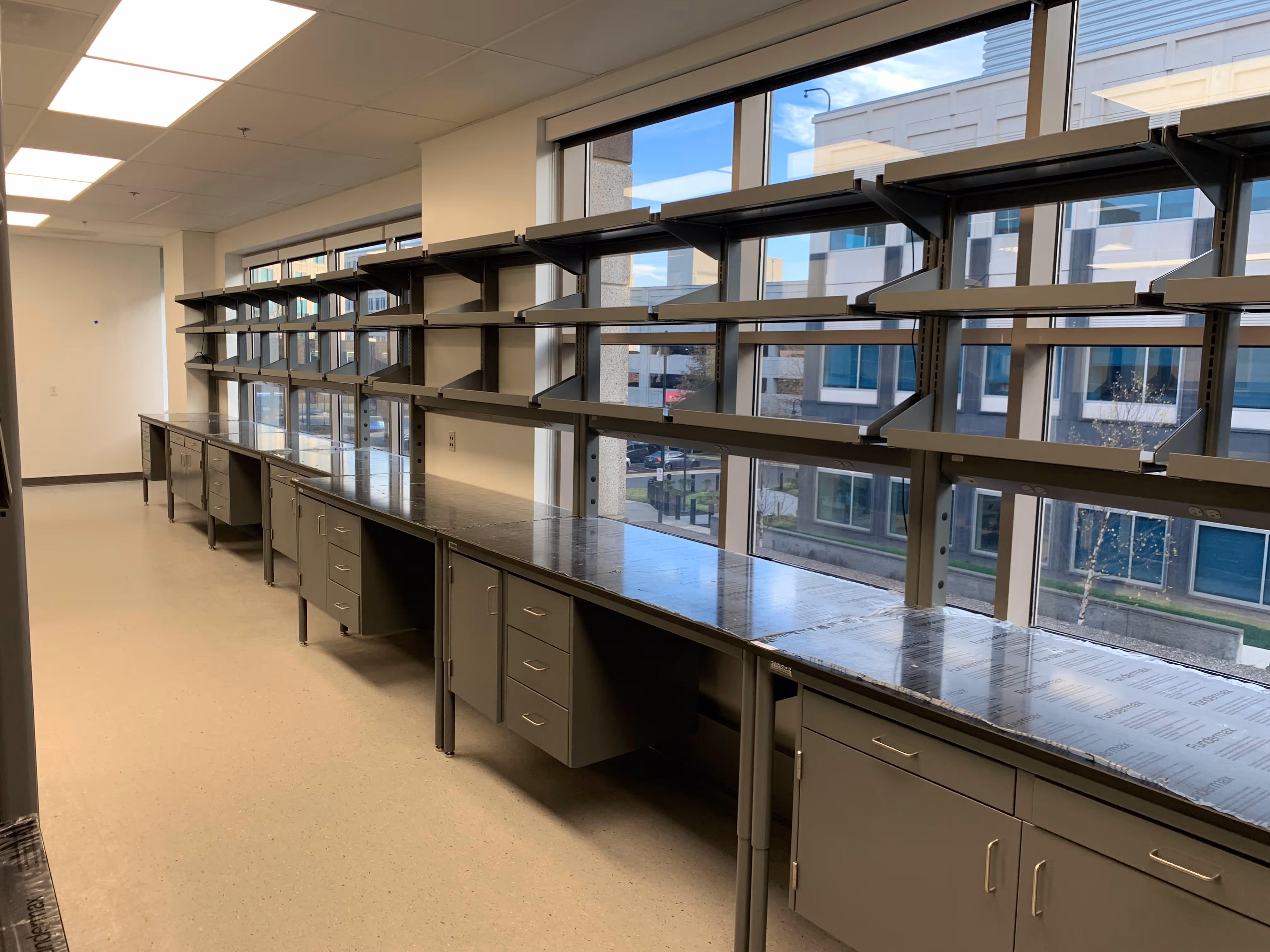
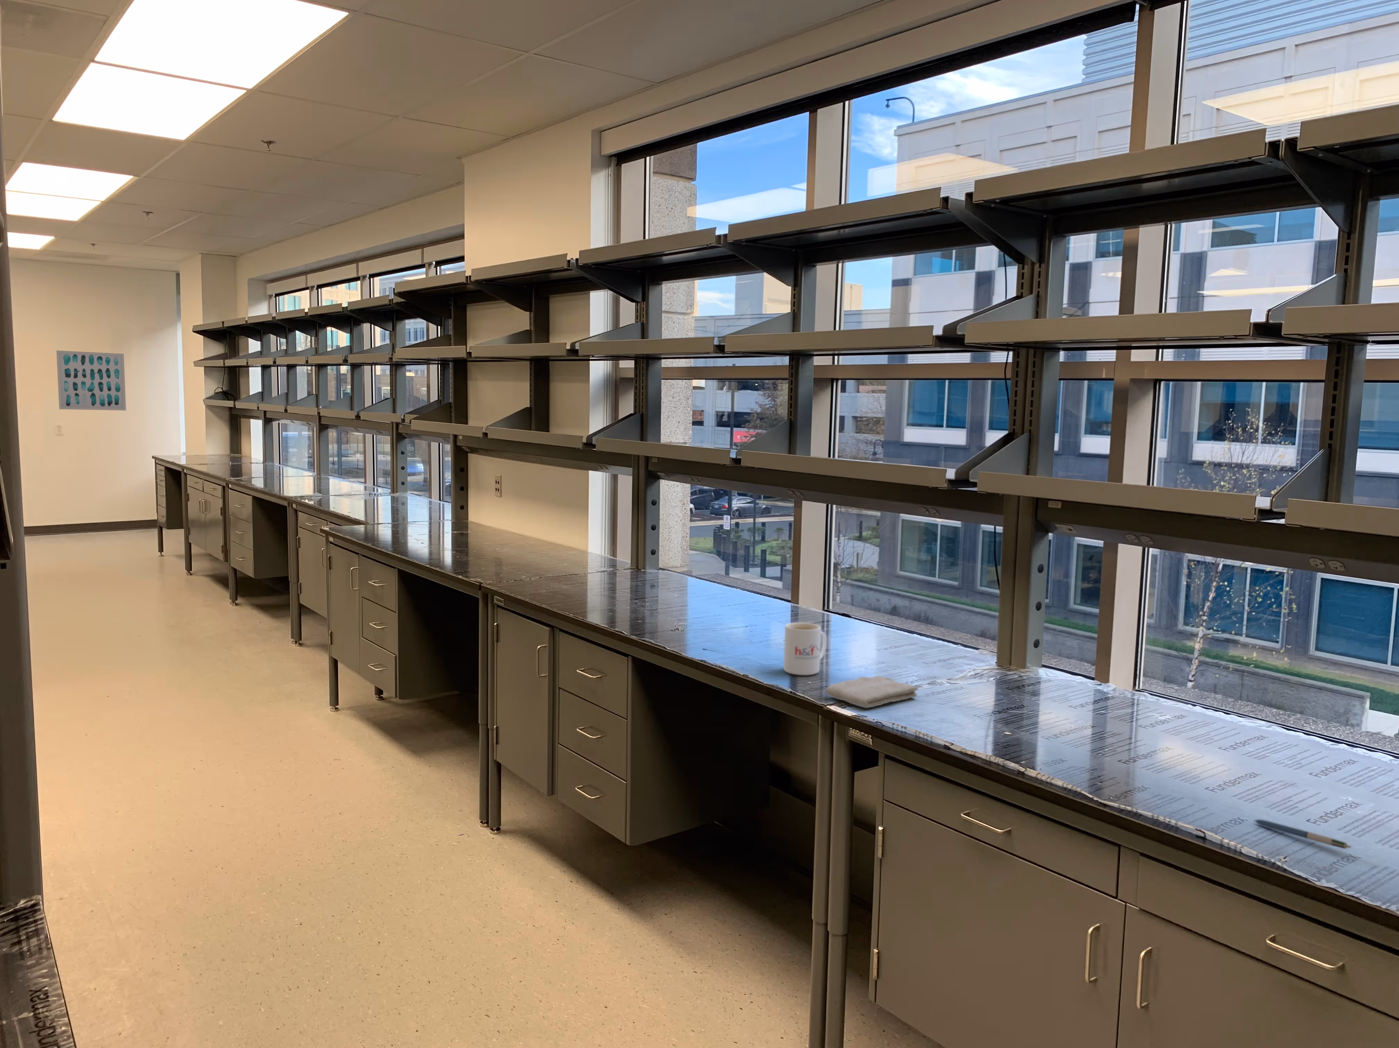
+ pen [1254,819,1352,850]
+ washcloth [825,676,918,708]
+ wall art [56,350,127,411]
+ mug [783,622,827,676]
